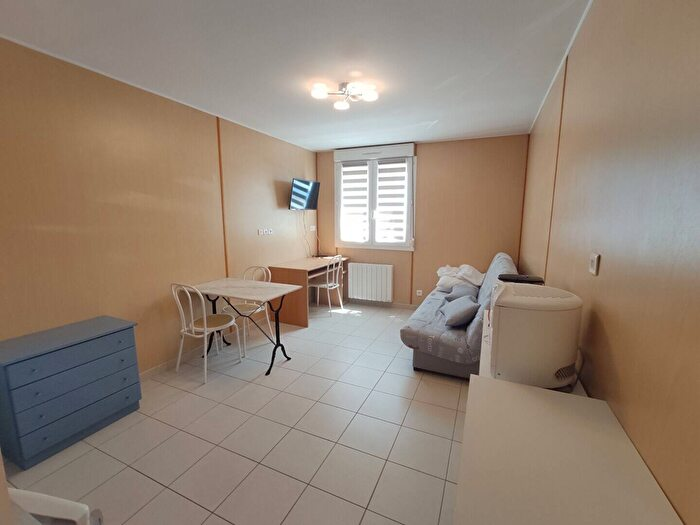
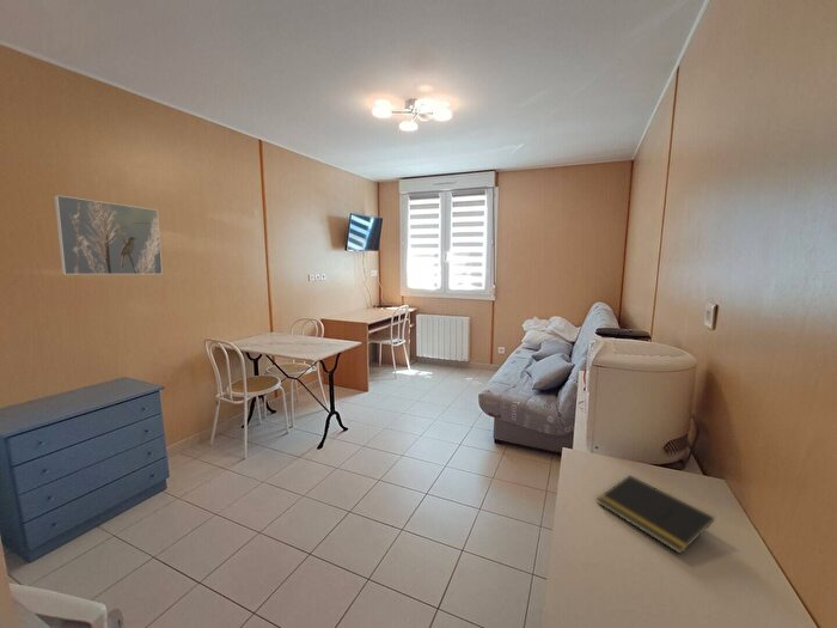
+ notepad [595,474,715,555]
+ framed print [53,194,164,275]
